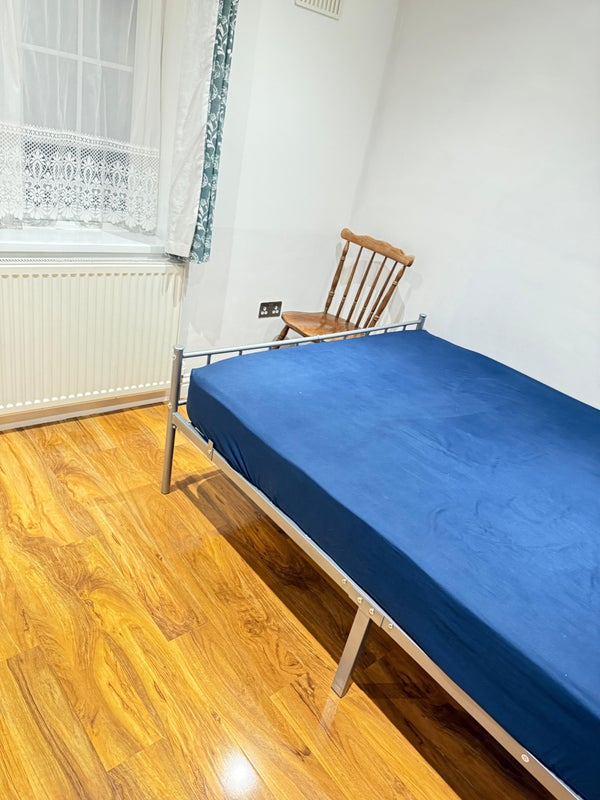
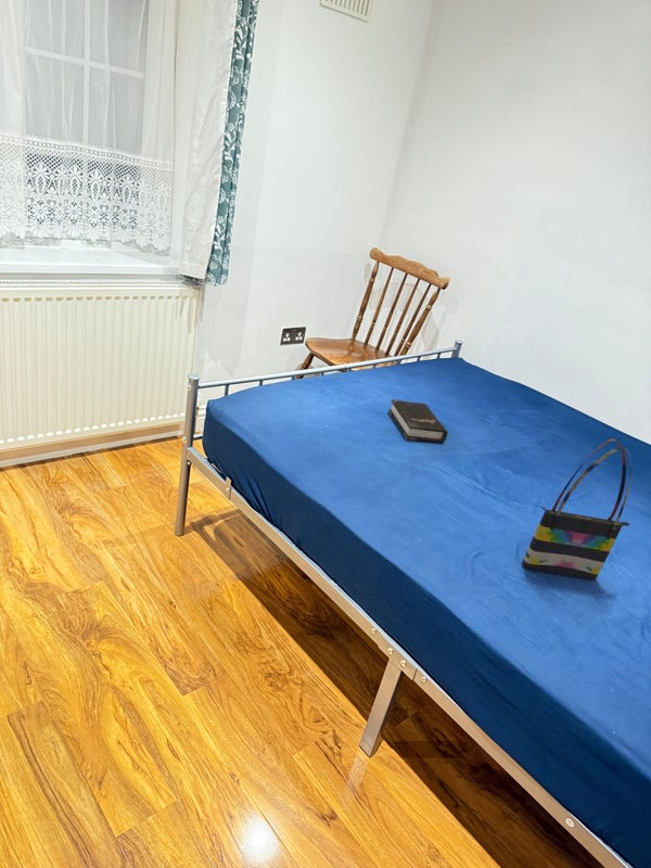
+ tote bag [521,438,633,582]
+ hardback book [387,398,449,444]
